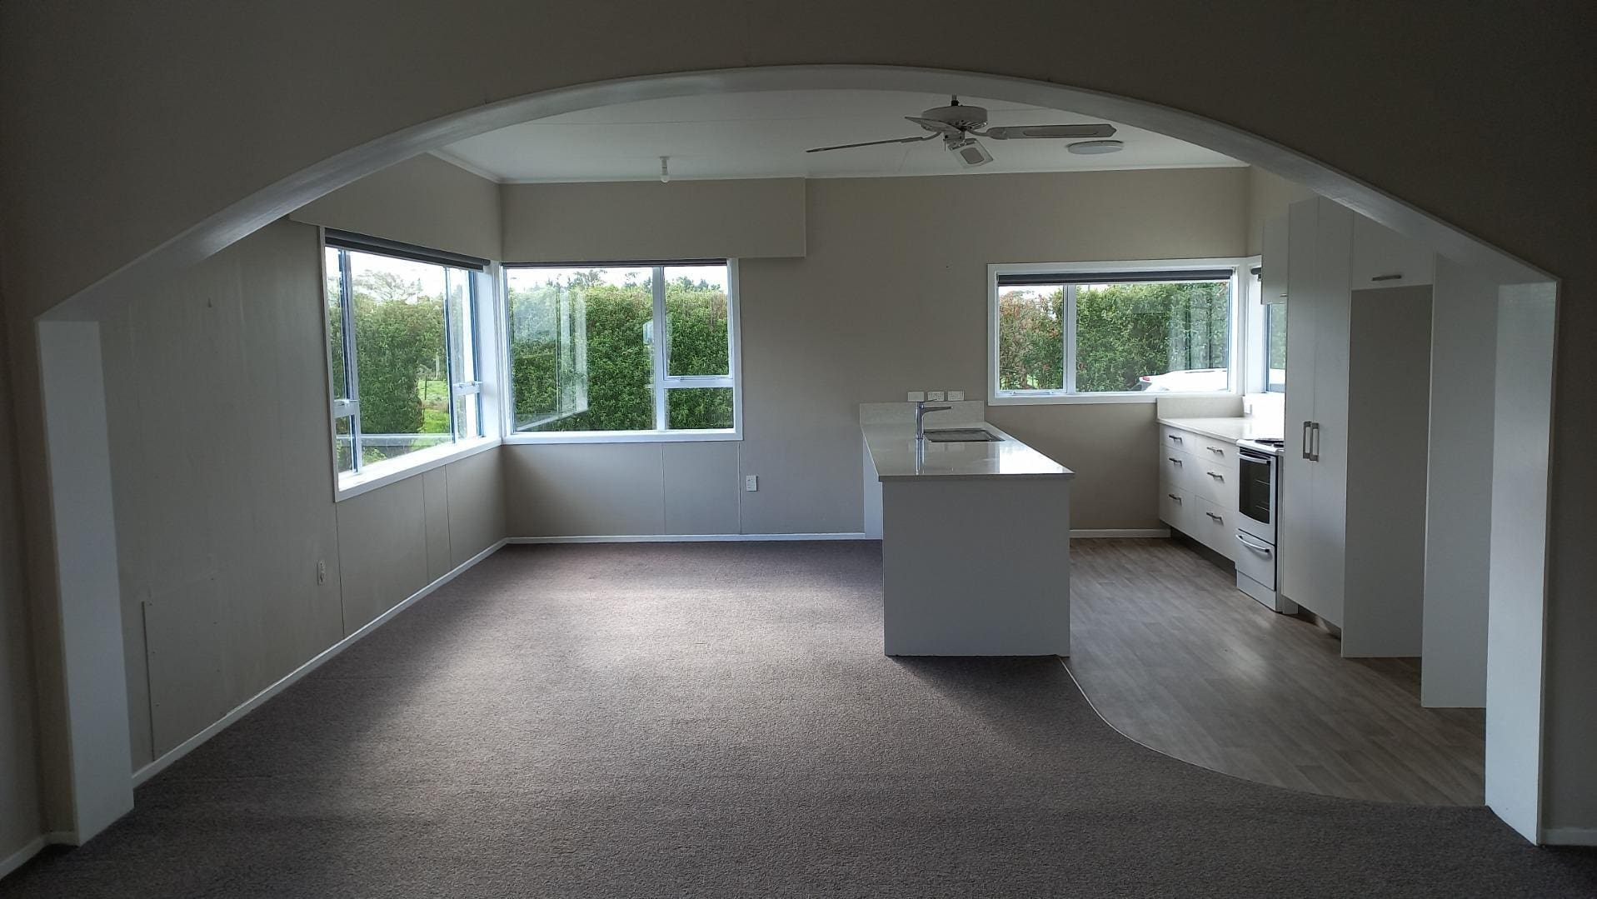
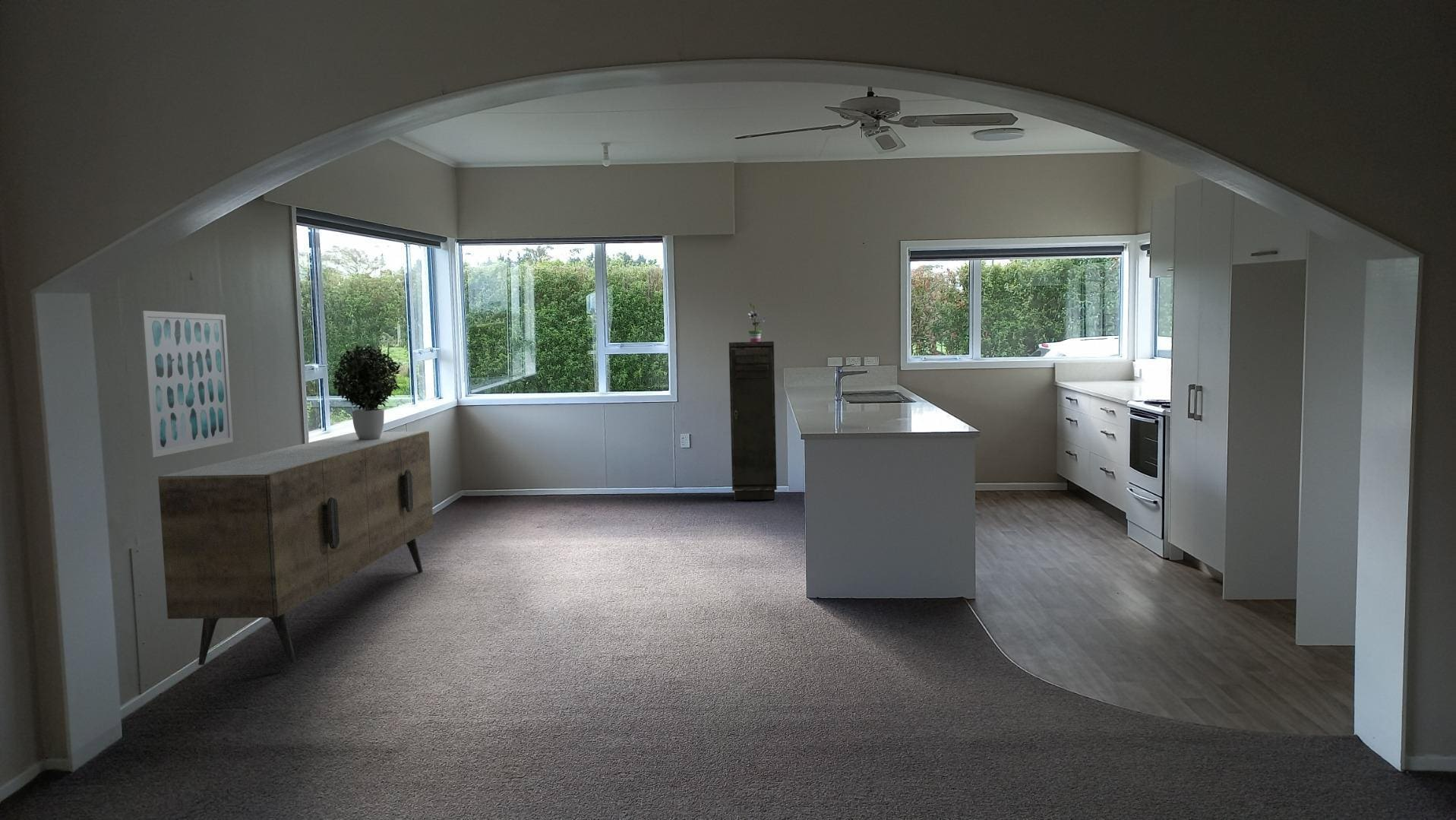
+ wall art [141,310,234,458]
+ storage cabinet [728,340,778,501]
+ potted plant [330,344,402,440]
+ potted plant [747,302,767,342]
+ sideboard [157,430,434,666]
